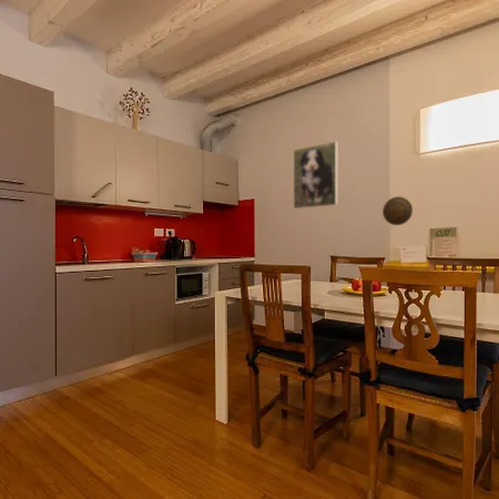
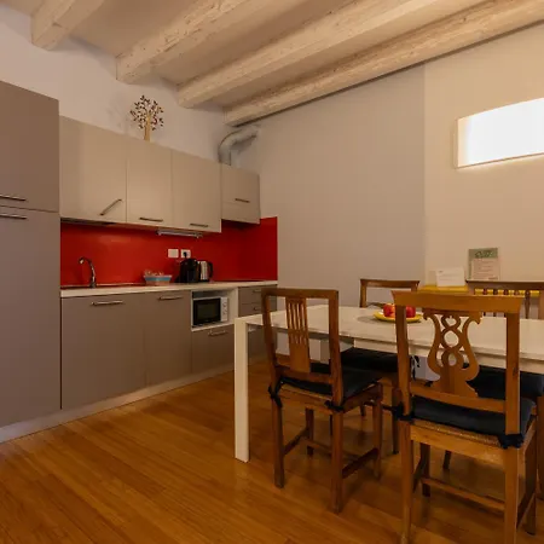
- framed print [293,140,338,210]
- decorative plate [381,195,414,226]
